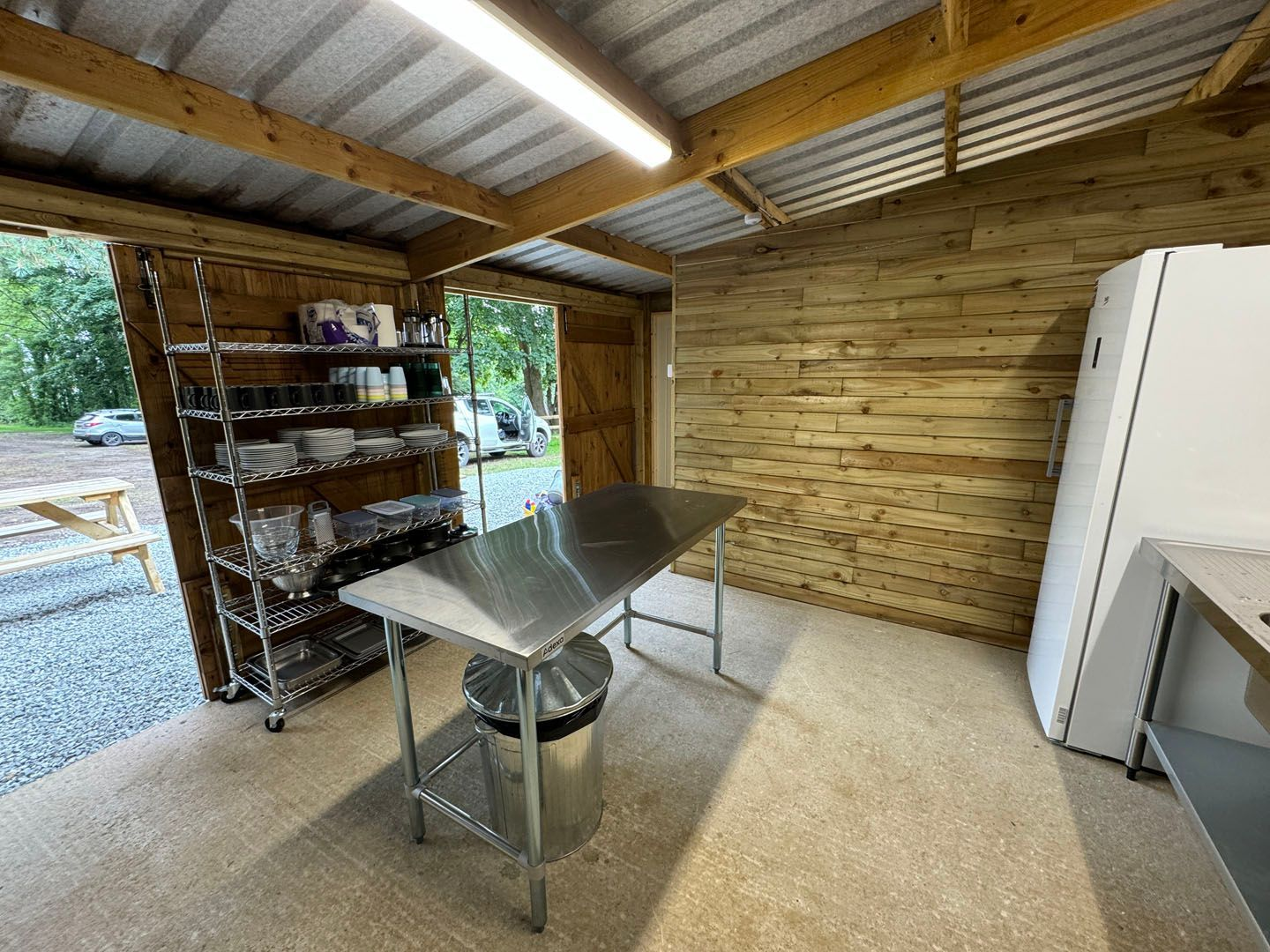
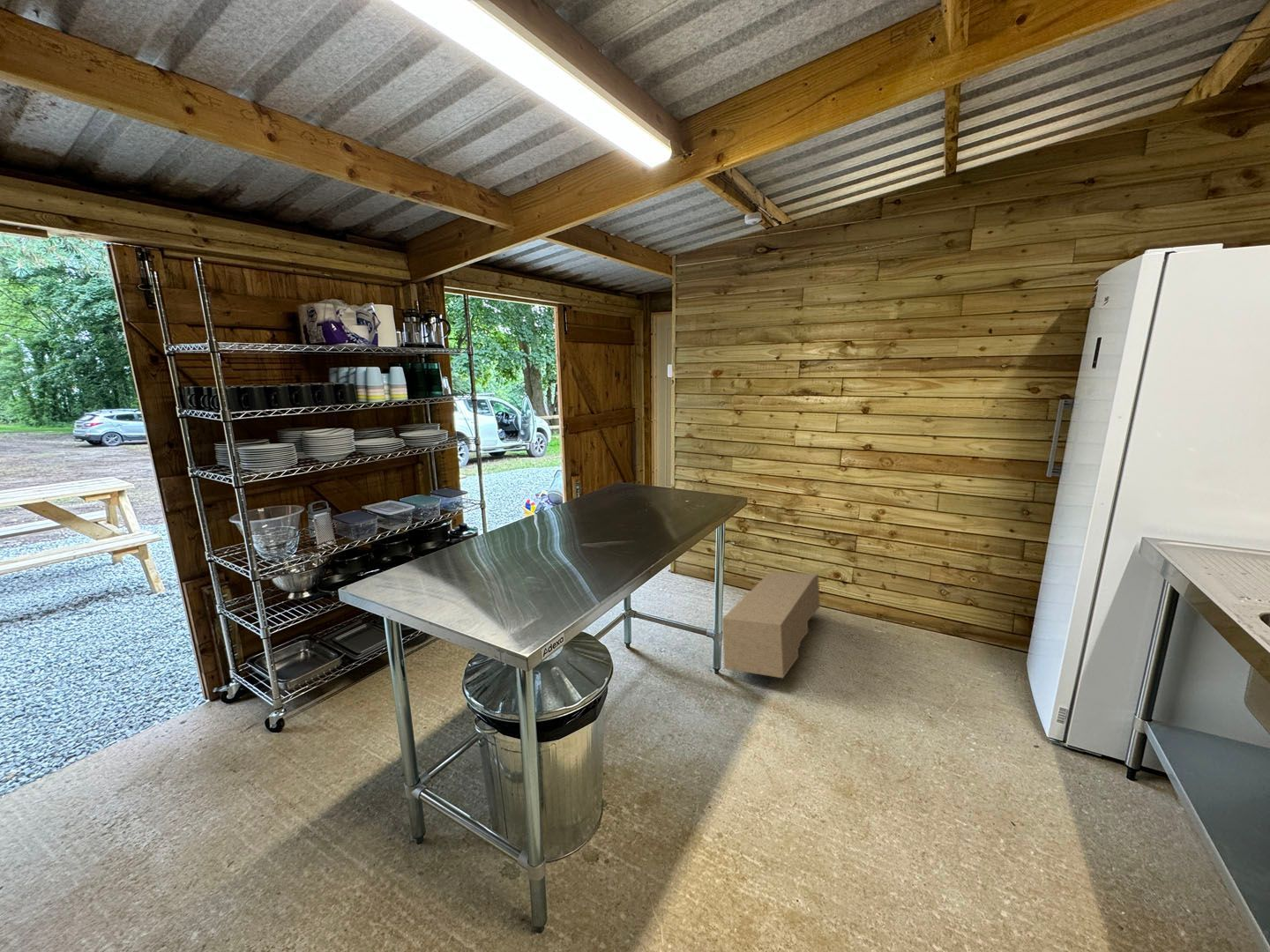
+ cardboard box [721,570,821,679]
